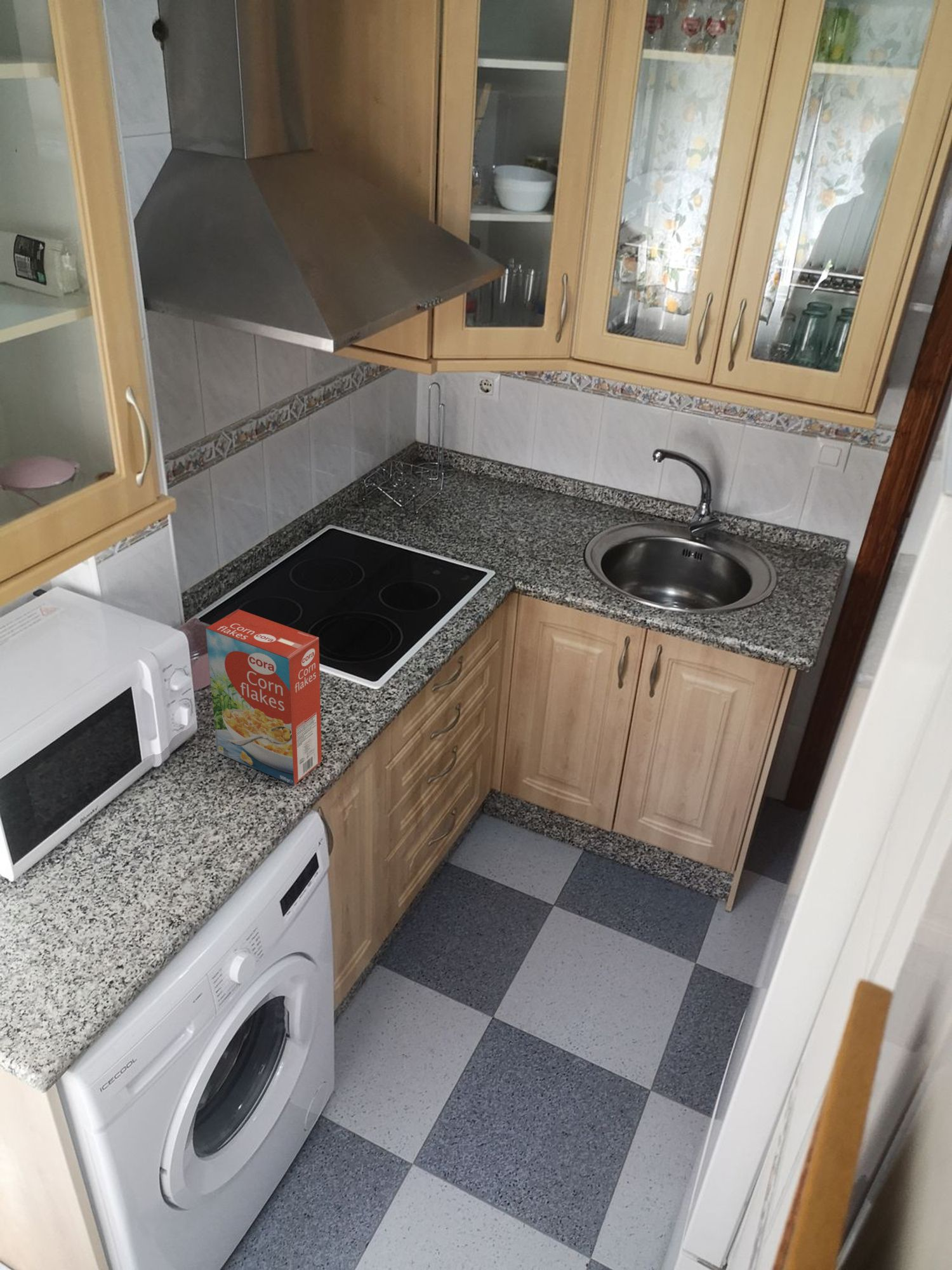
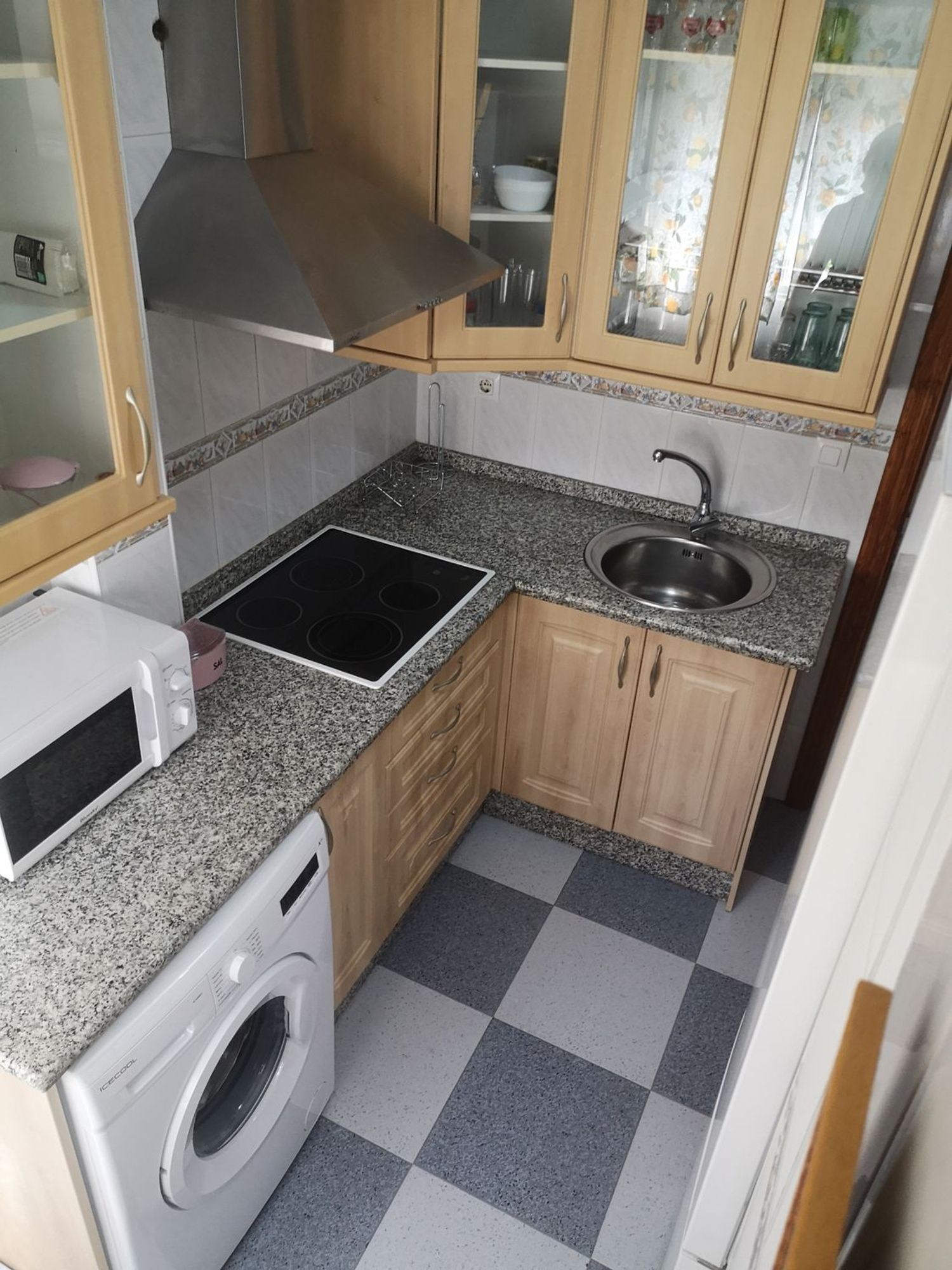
- cereal box [205,608,322,786]
